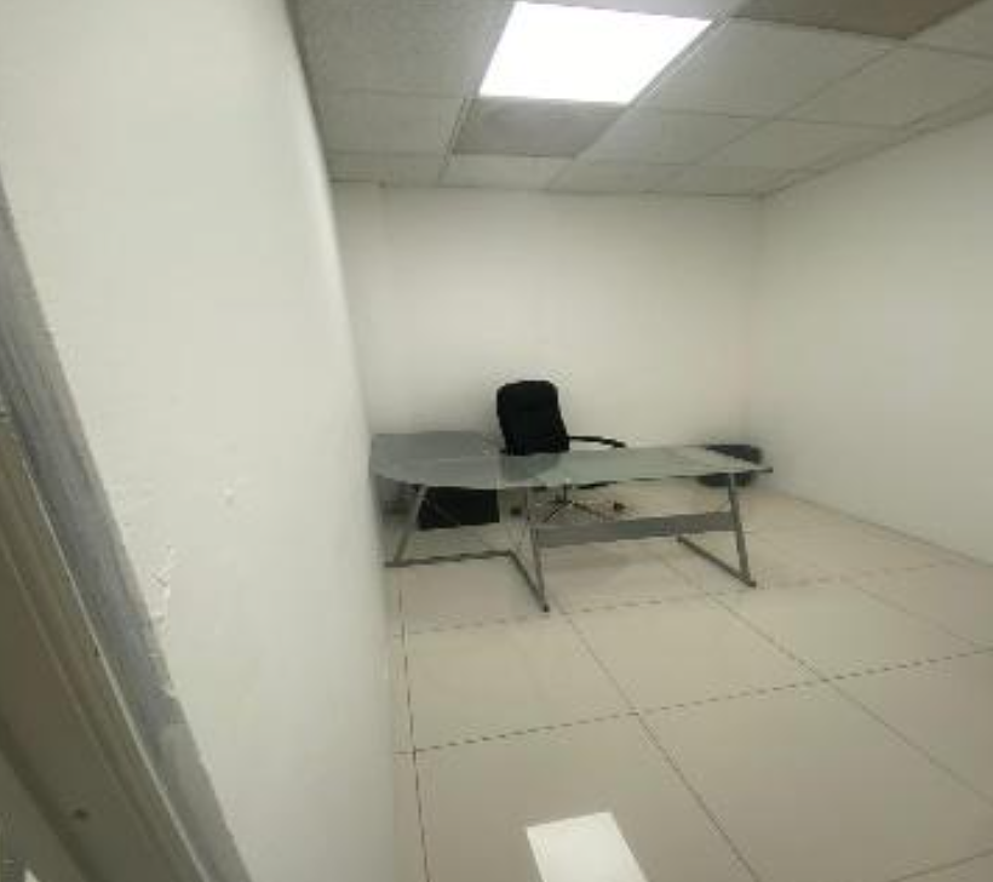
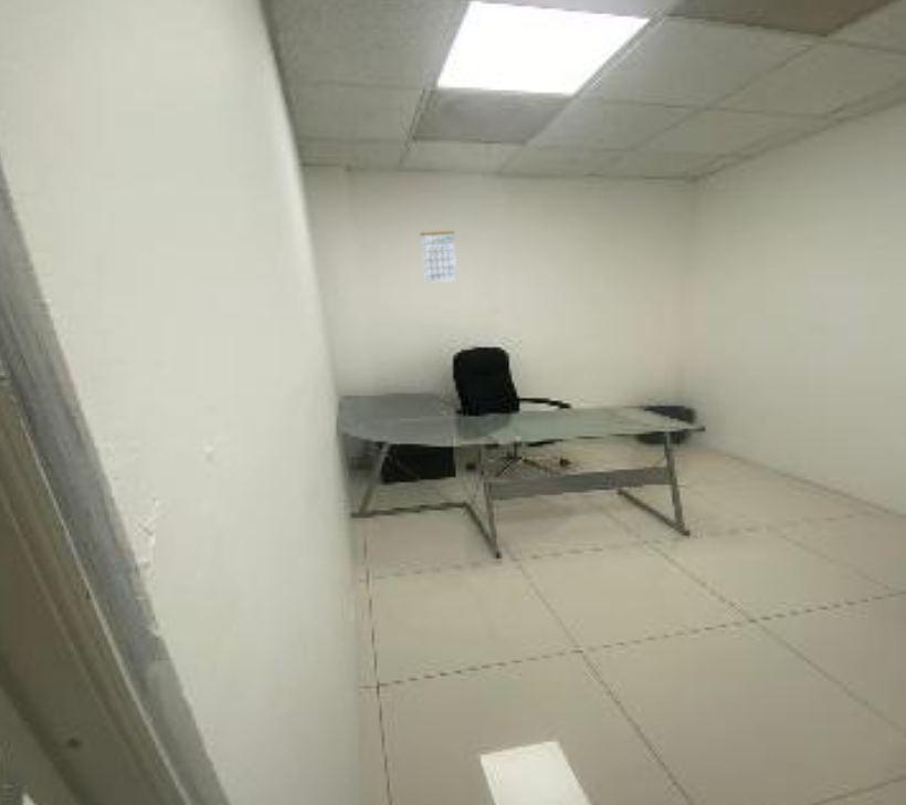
+ calendar [420,220,459,284]
